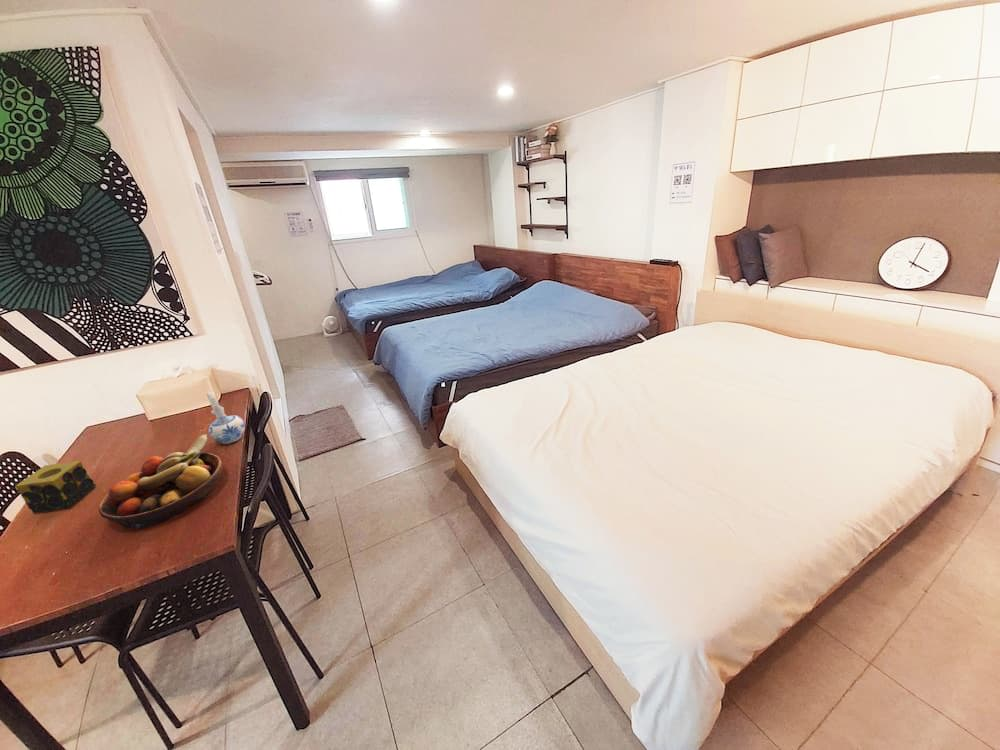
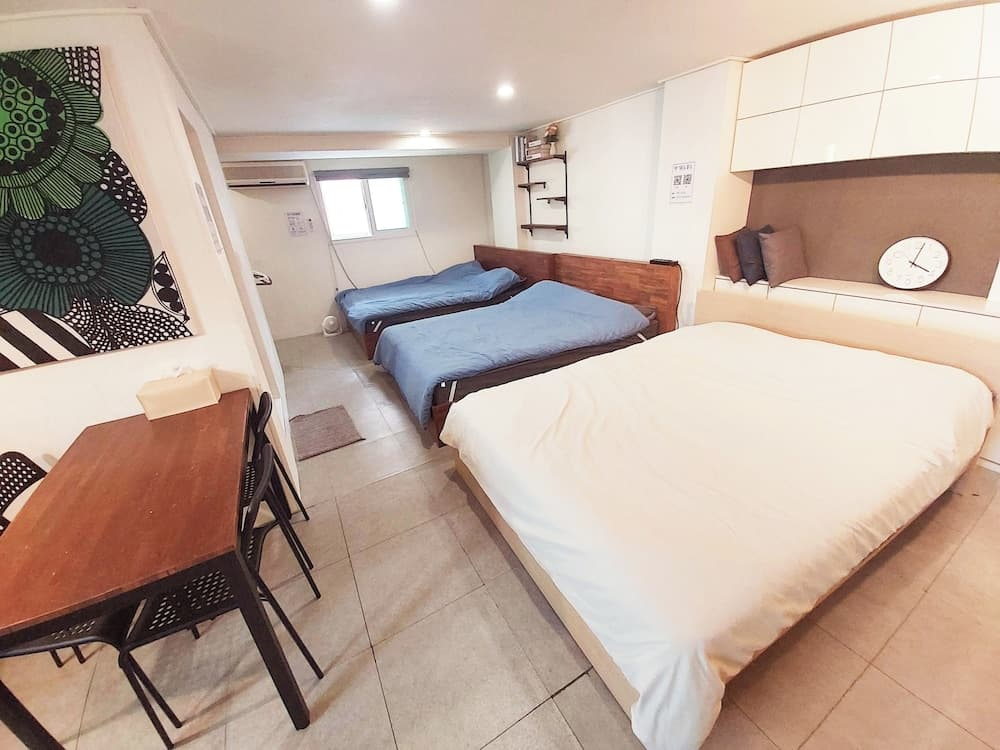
- candle [14,460,96,514]
- fruit bowl [98,433,223,530]
- ceramic pitcher [206,391,246,445]
